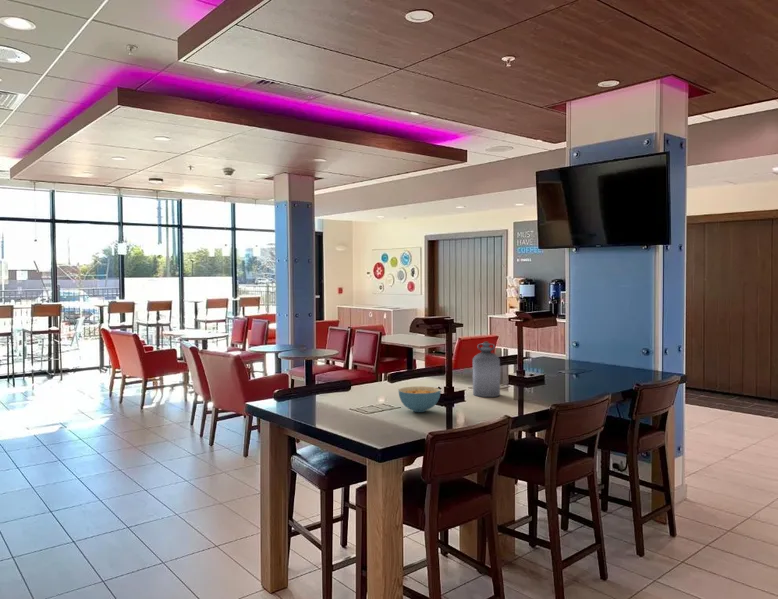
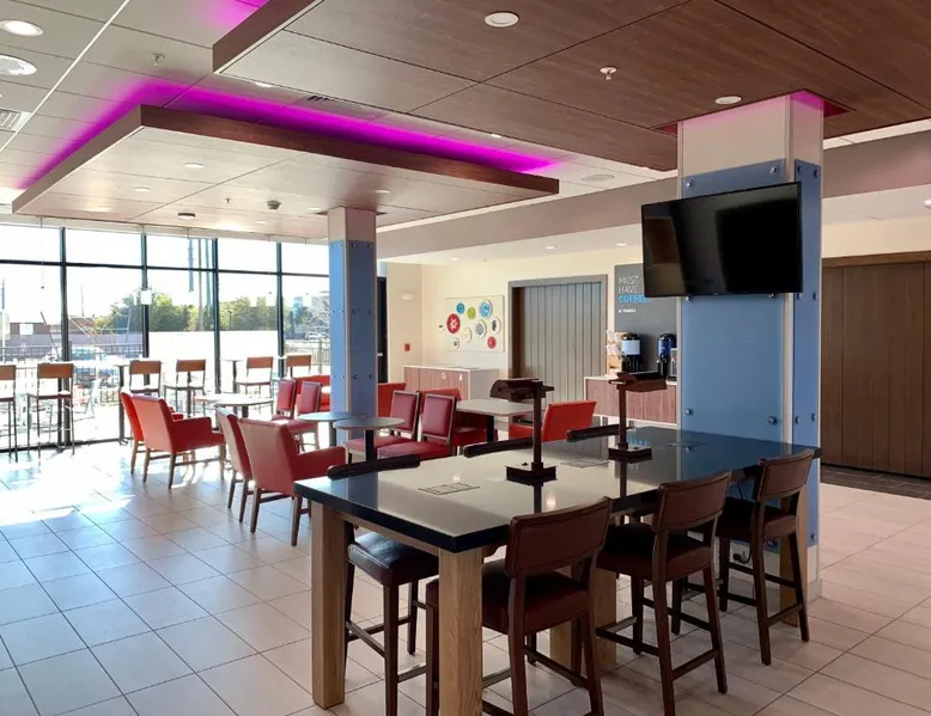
- bottle [472,340,501,398]
- cereal bowl [397,385,442,413]
